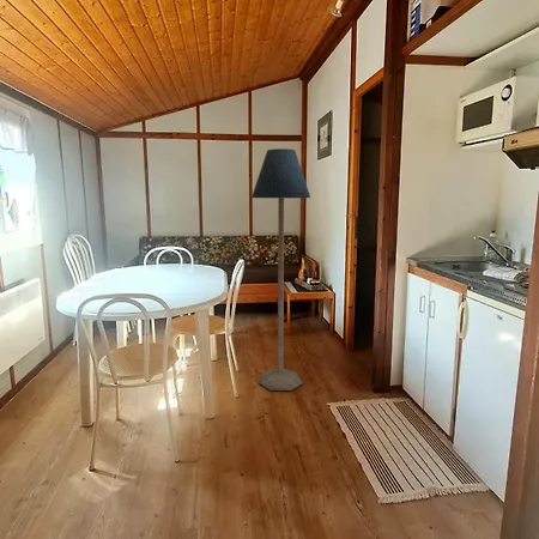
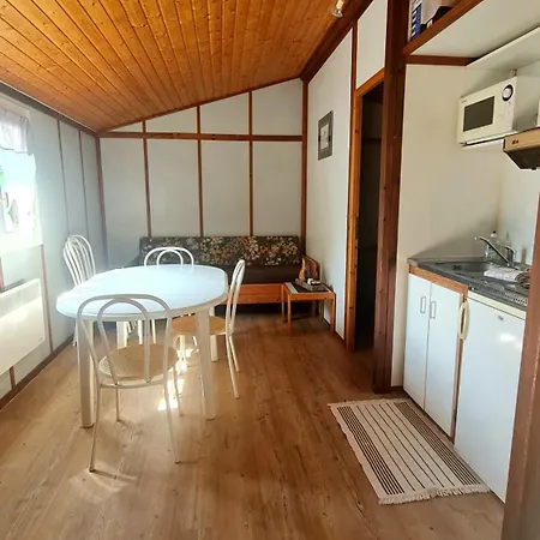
- floor lamp [250,147,311,392]
